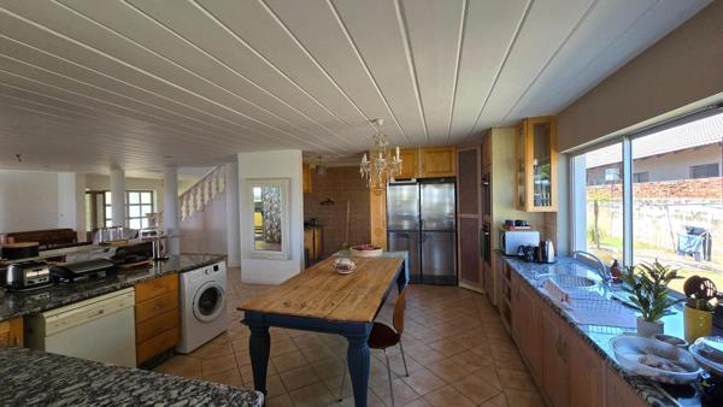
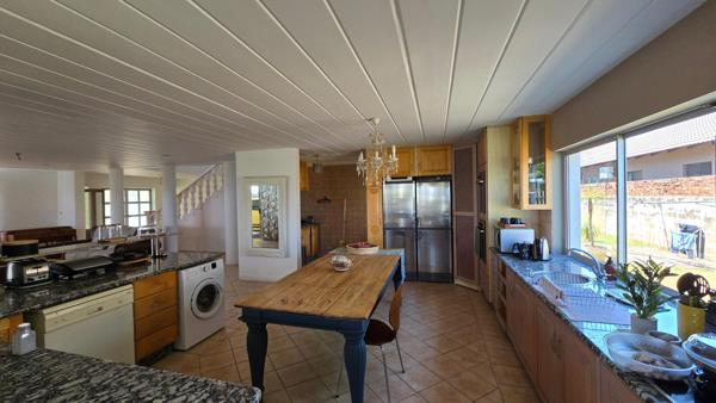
+ saltshaker [11,322,37,356]
